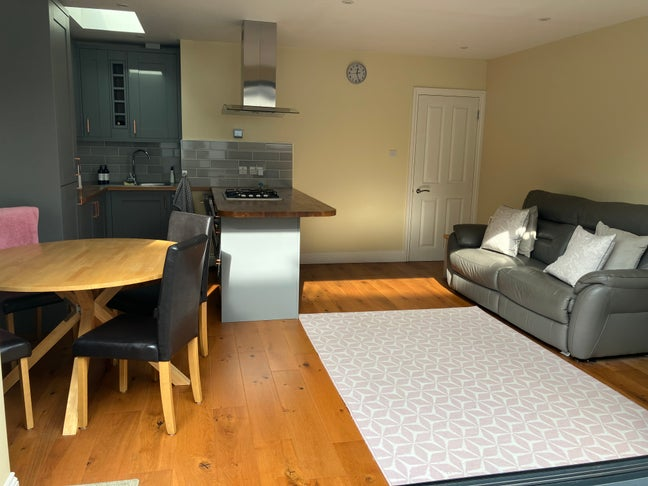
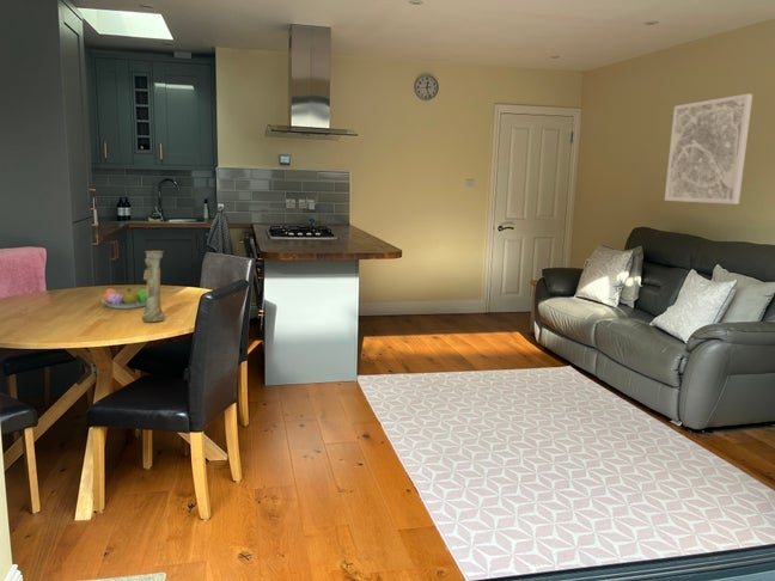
+ fruit bowl [100,287,147,310]
+ wall art [664,92,753,206]
+ vase [141,250,165,323]
